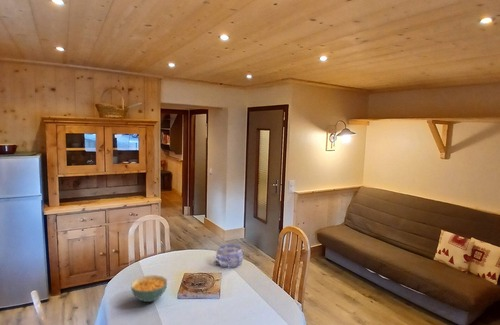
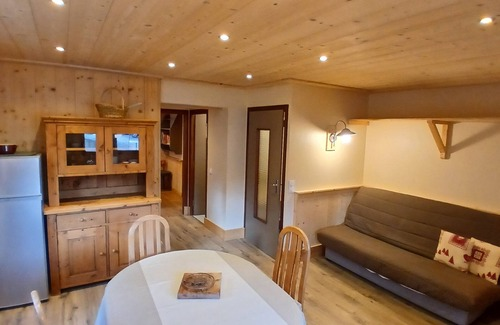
- decorative orb [215,243,244,269]
- cereal bowl [130,274,168,303]
